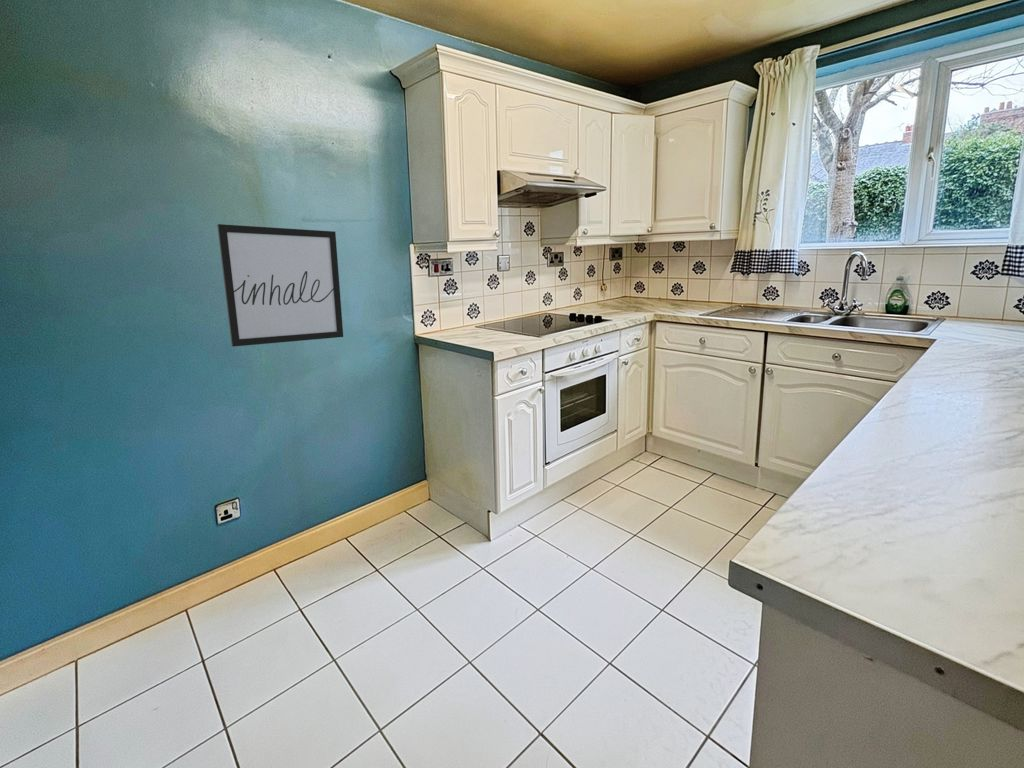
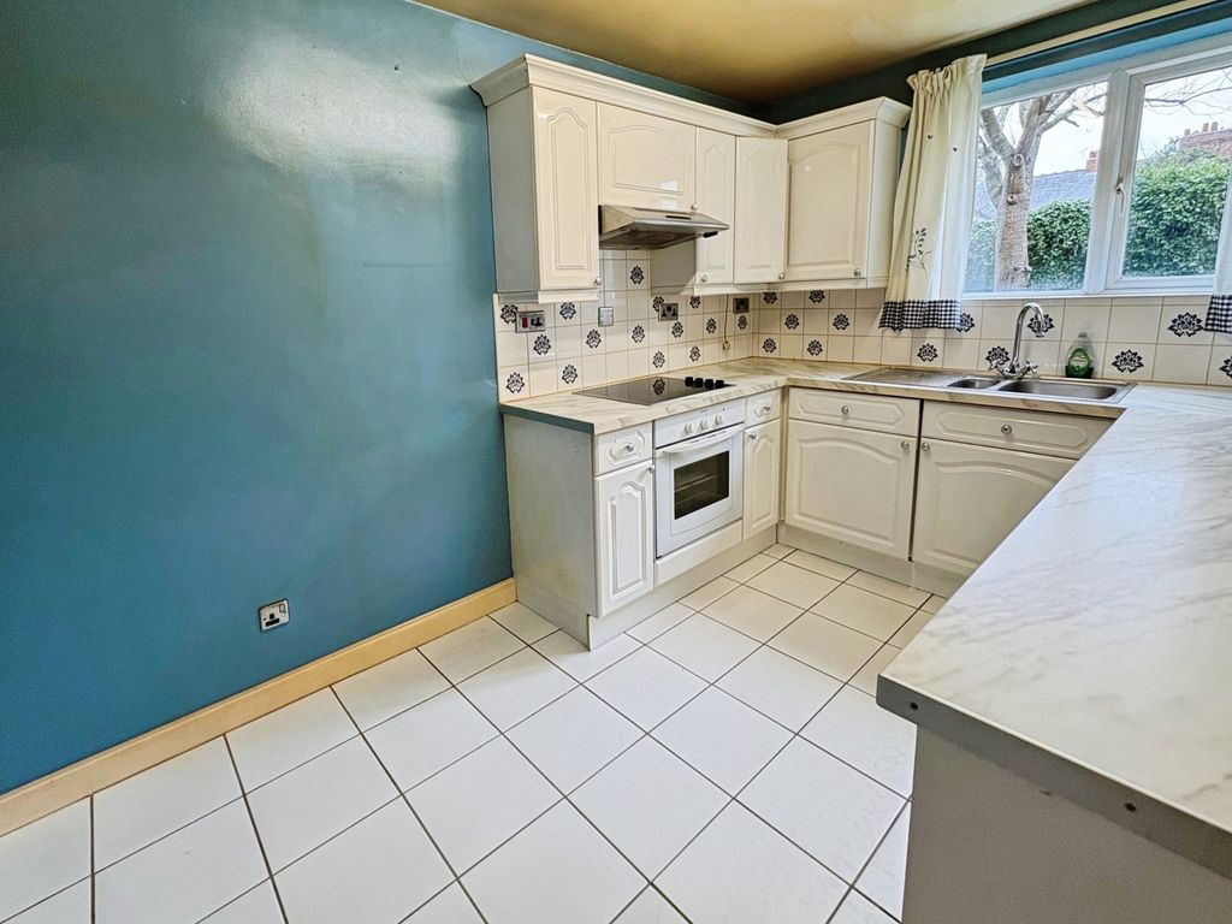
- wall art [216,223,344,348]
